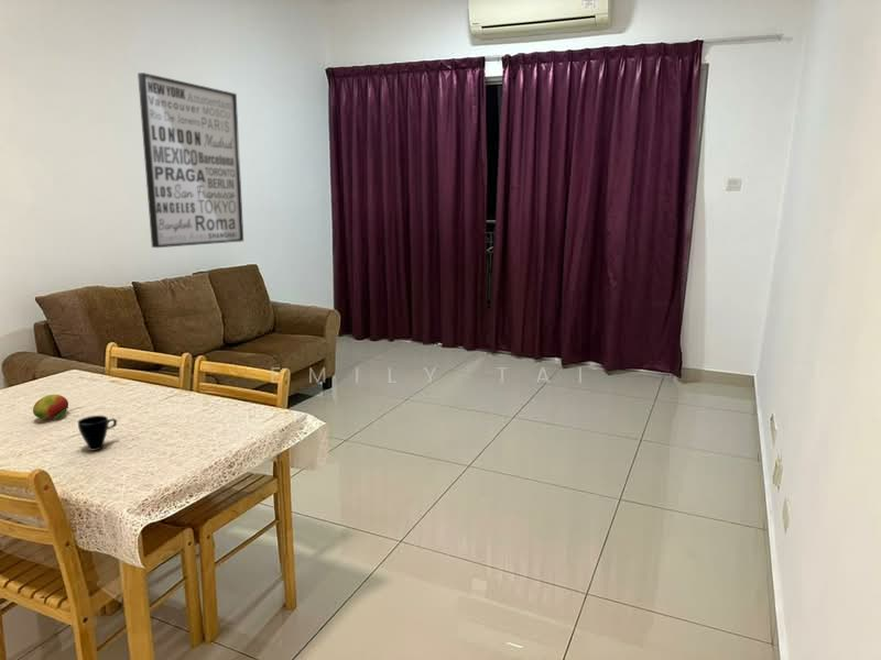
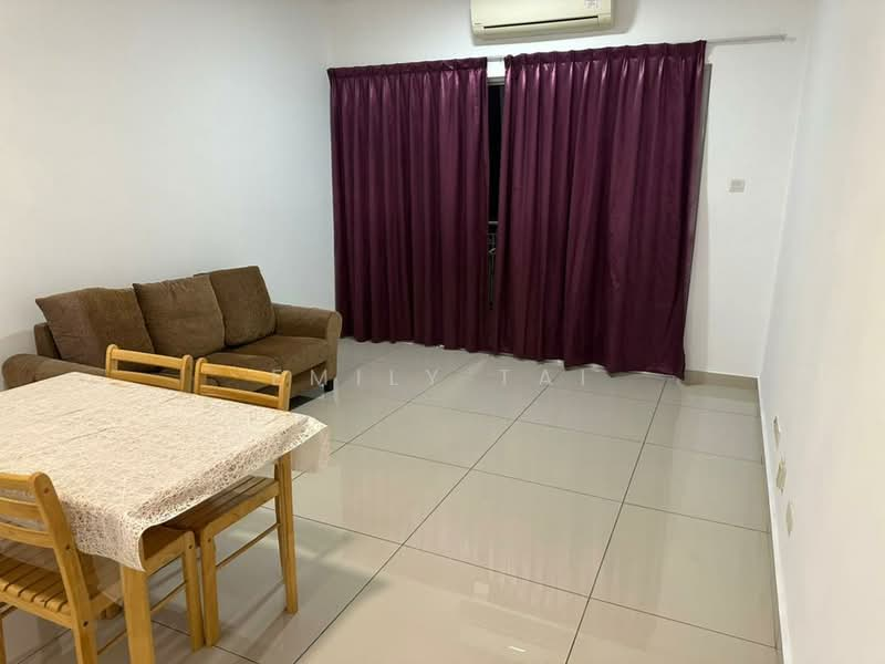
- fruit [32,394,69,420]
- cup [77,415,118,451]
- wall art [137,72,244,249]
